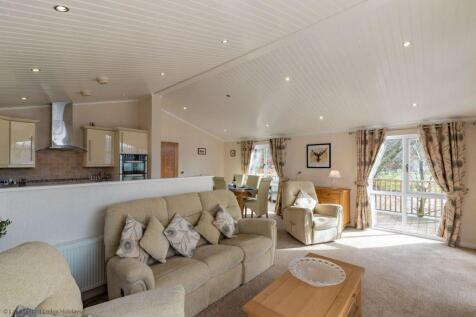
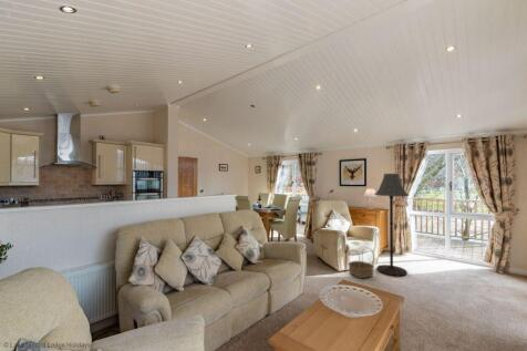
+ basket [347,246,375,279]
+ floor lamp [373,173,410,278]
